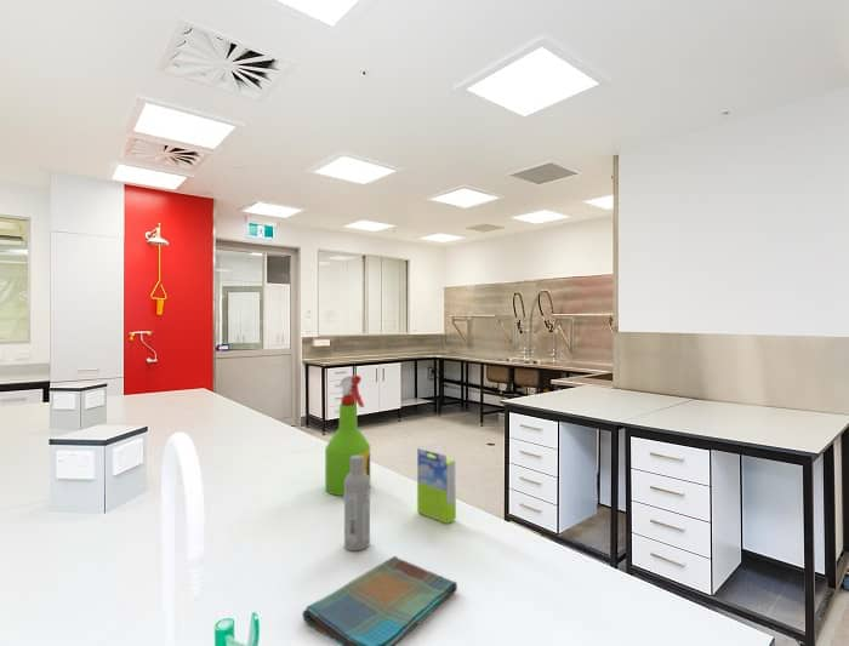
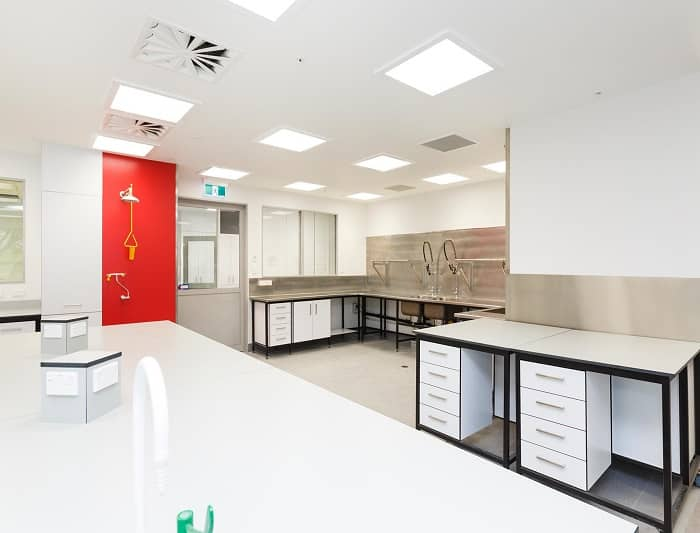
- dish towel [302,555,458,646]
- bottle [343,456,371,551]
- spray bottle [324,373,371,497]
- box [416,447,457,525]
